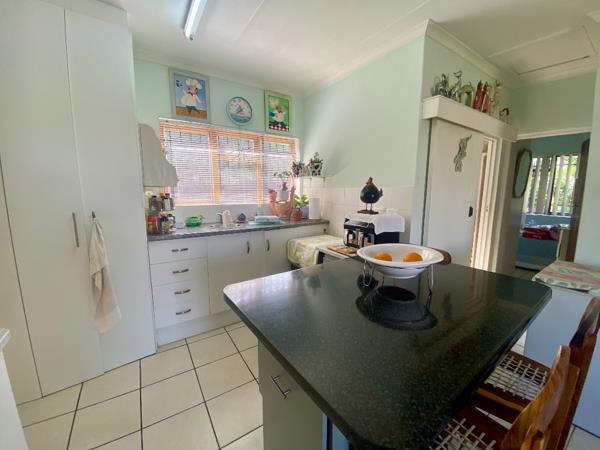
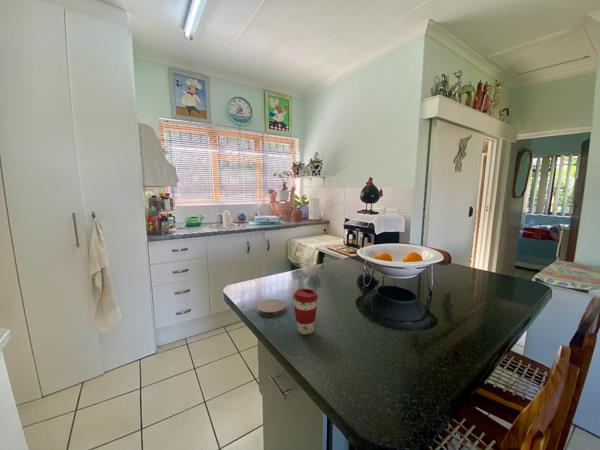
+ coaster [256,298,287,317]
+ coffee cup [292,288,319,336]
